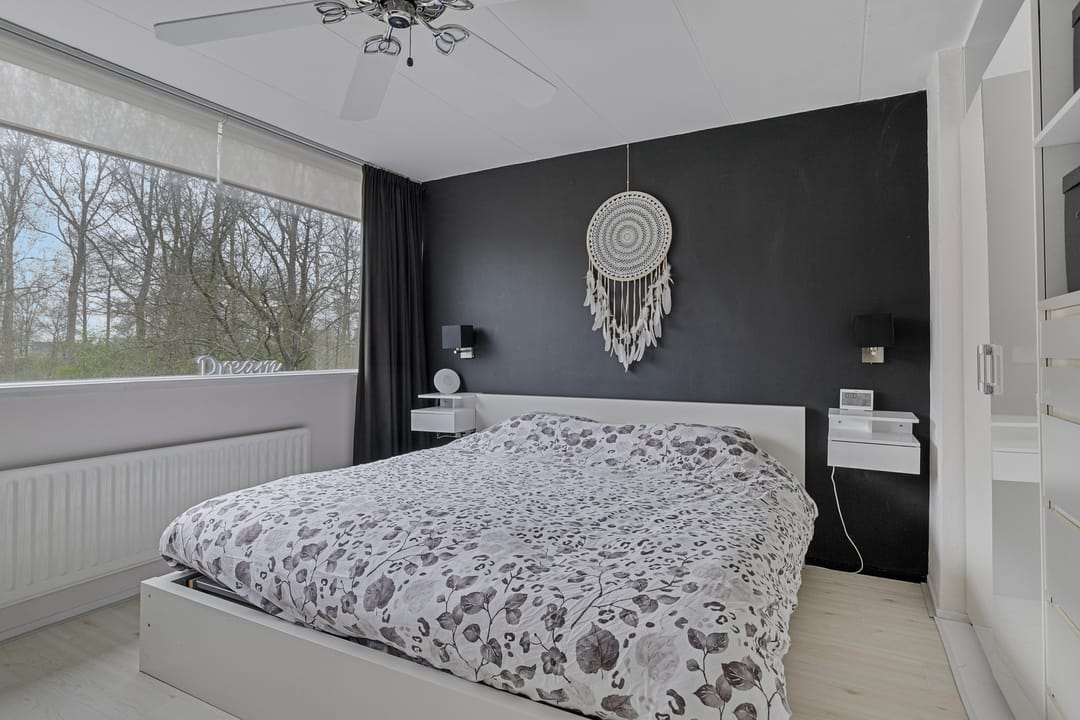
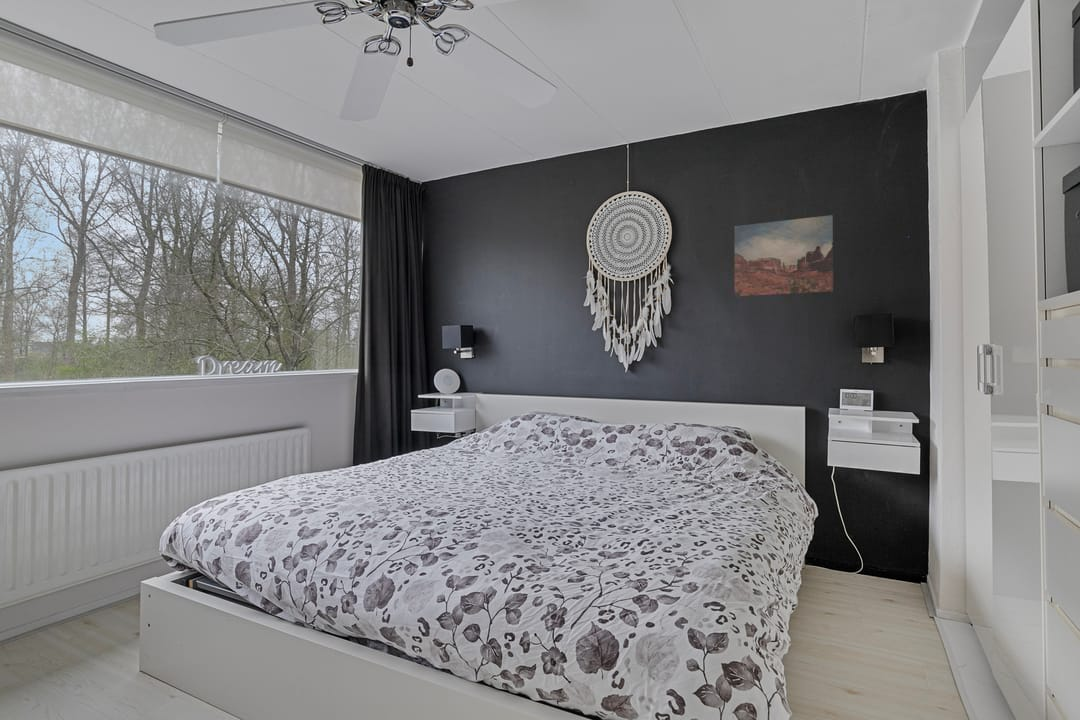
+ wall art [734,214,834,298]
